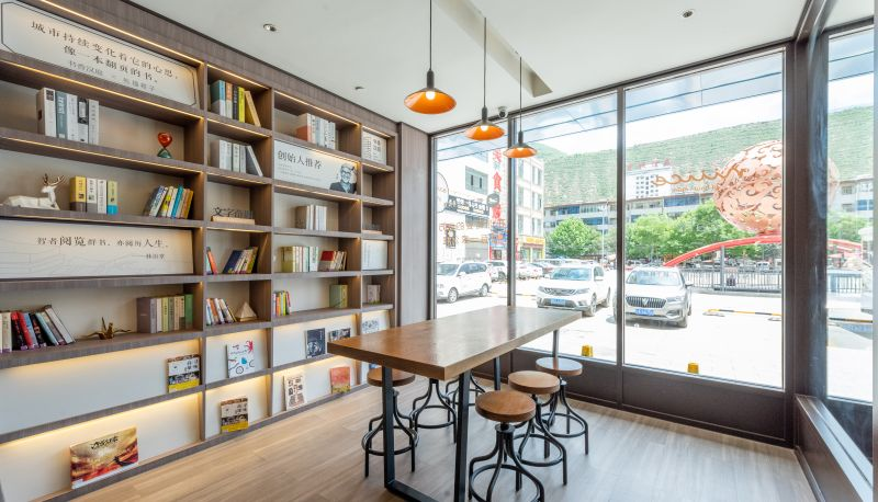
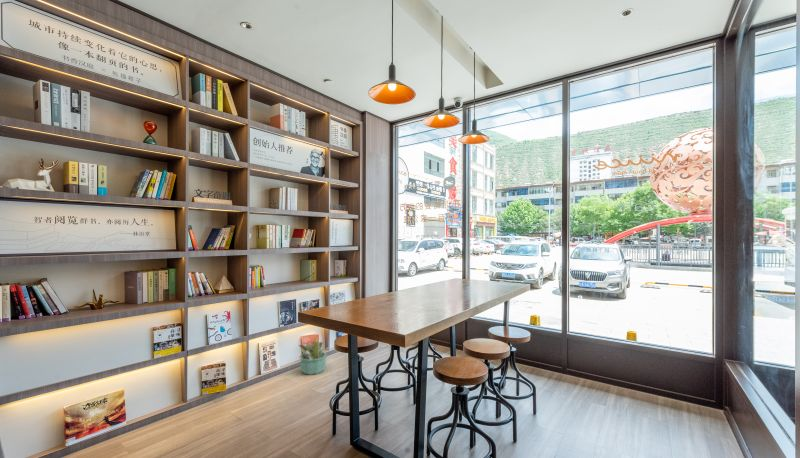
+ decorative plant [298,339,330,376]
